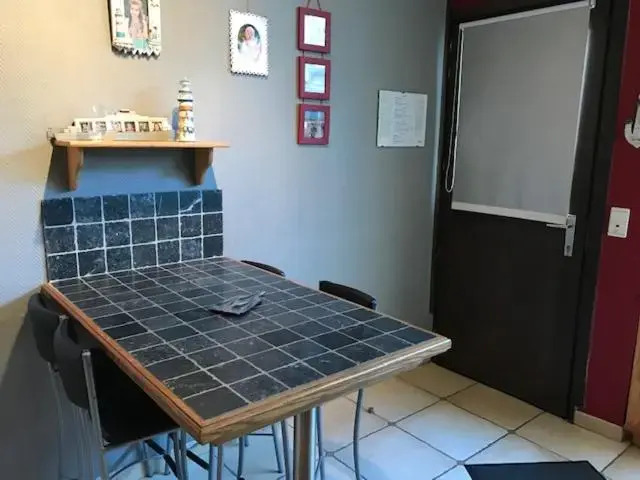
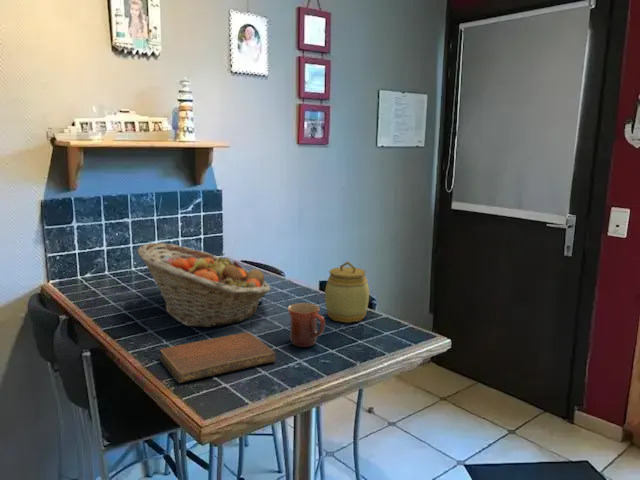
+ mug [287,302,326,348]
+ fruit basket [136,242,272,328]
+ jar [324,261,370,324]
+ notebook [159,331,277,384]
